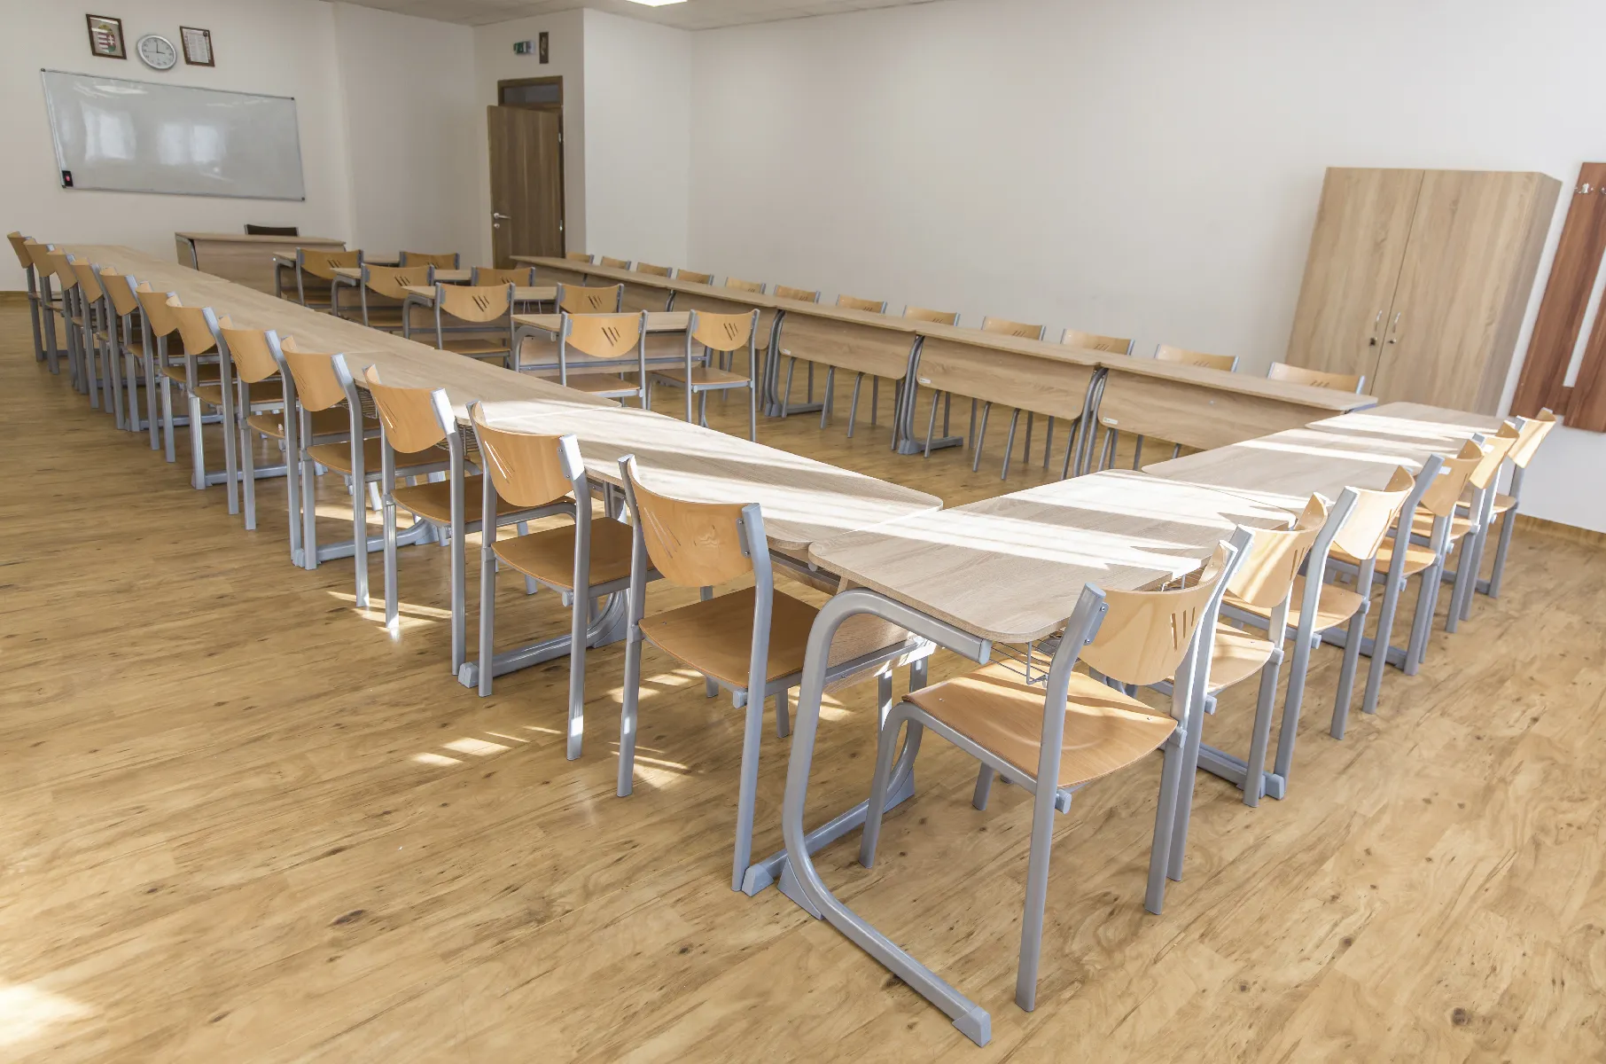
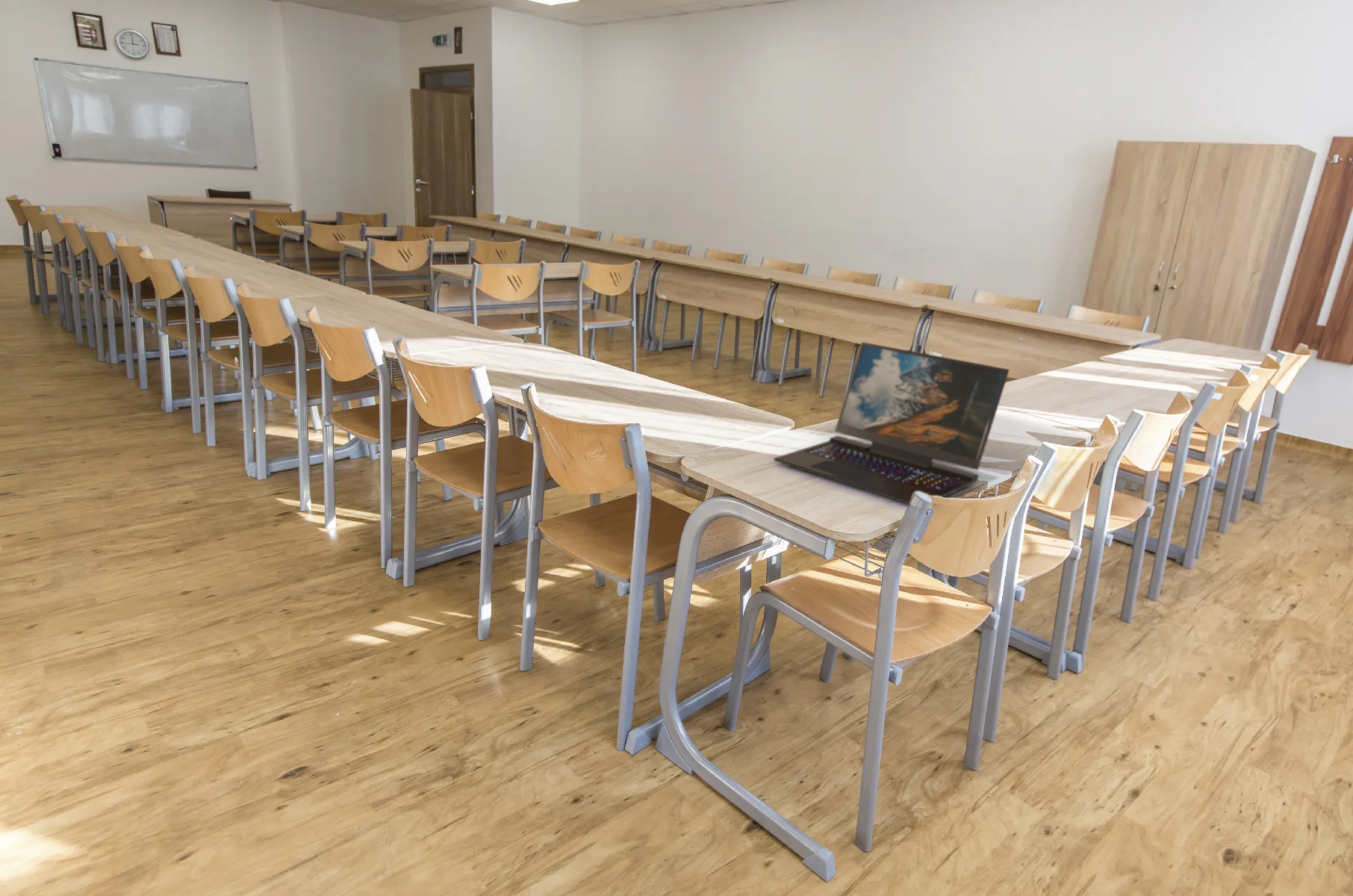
+ laptop [773,341,1010,505]
